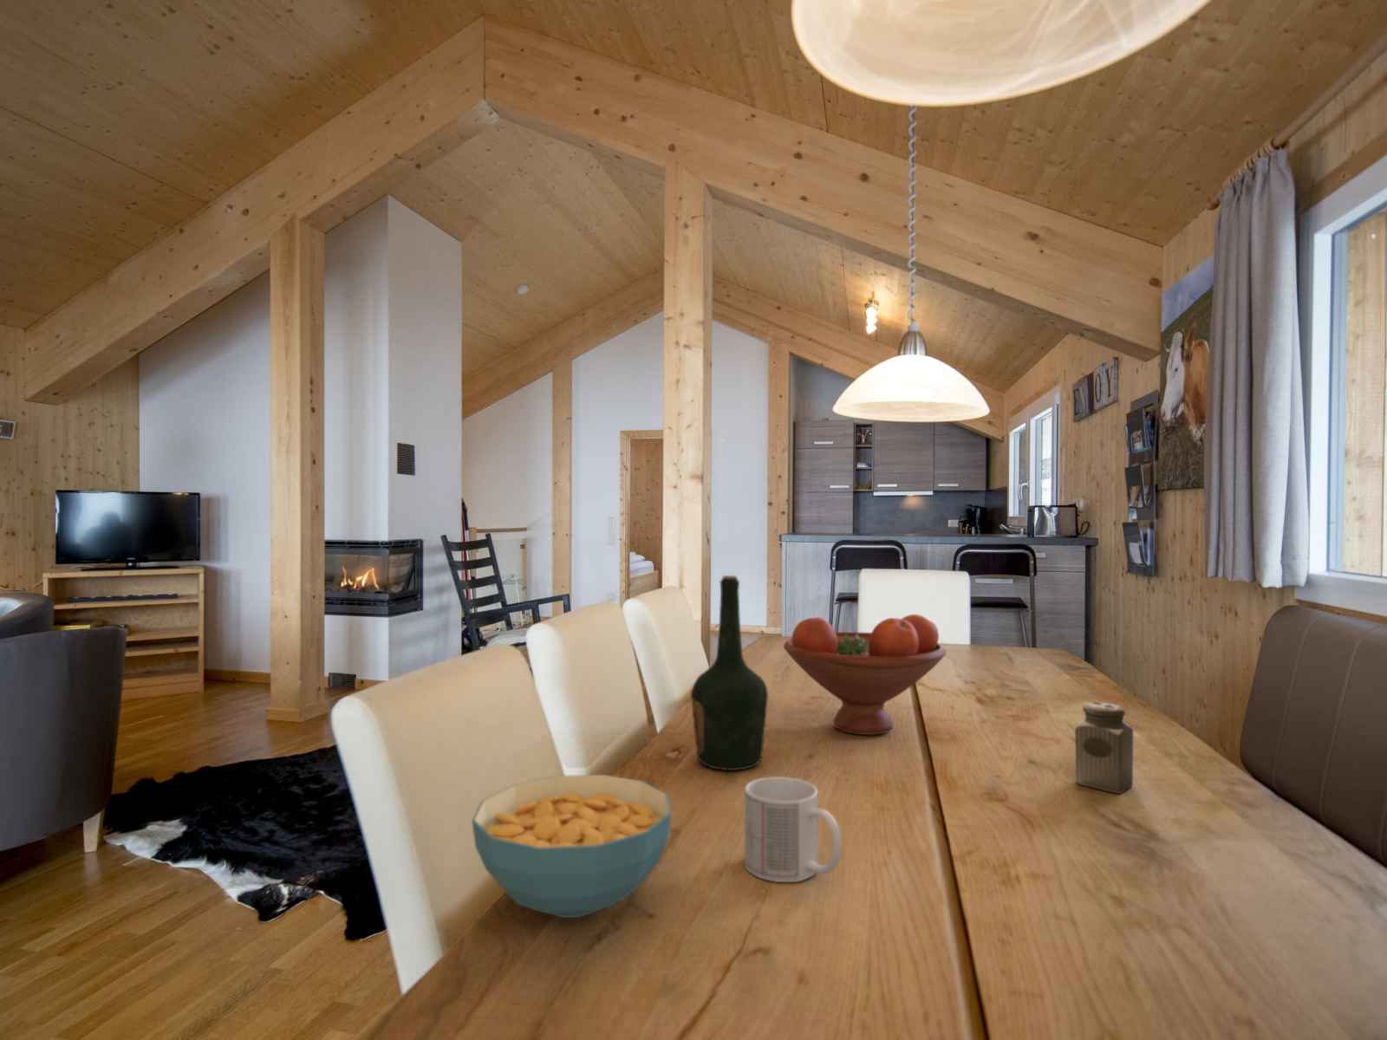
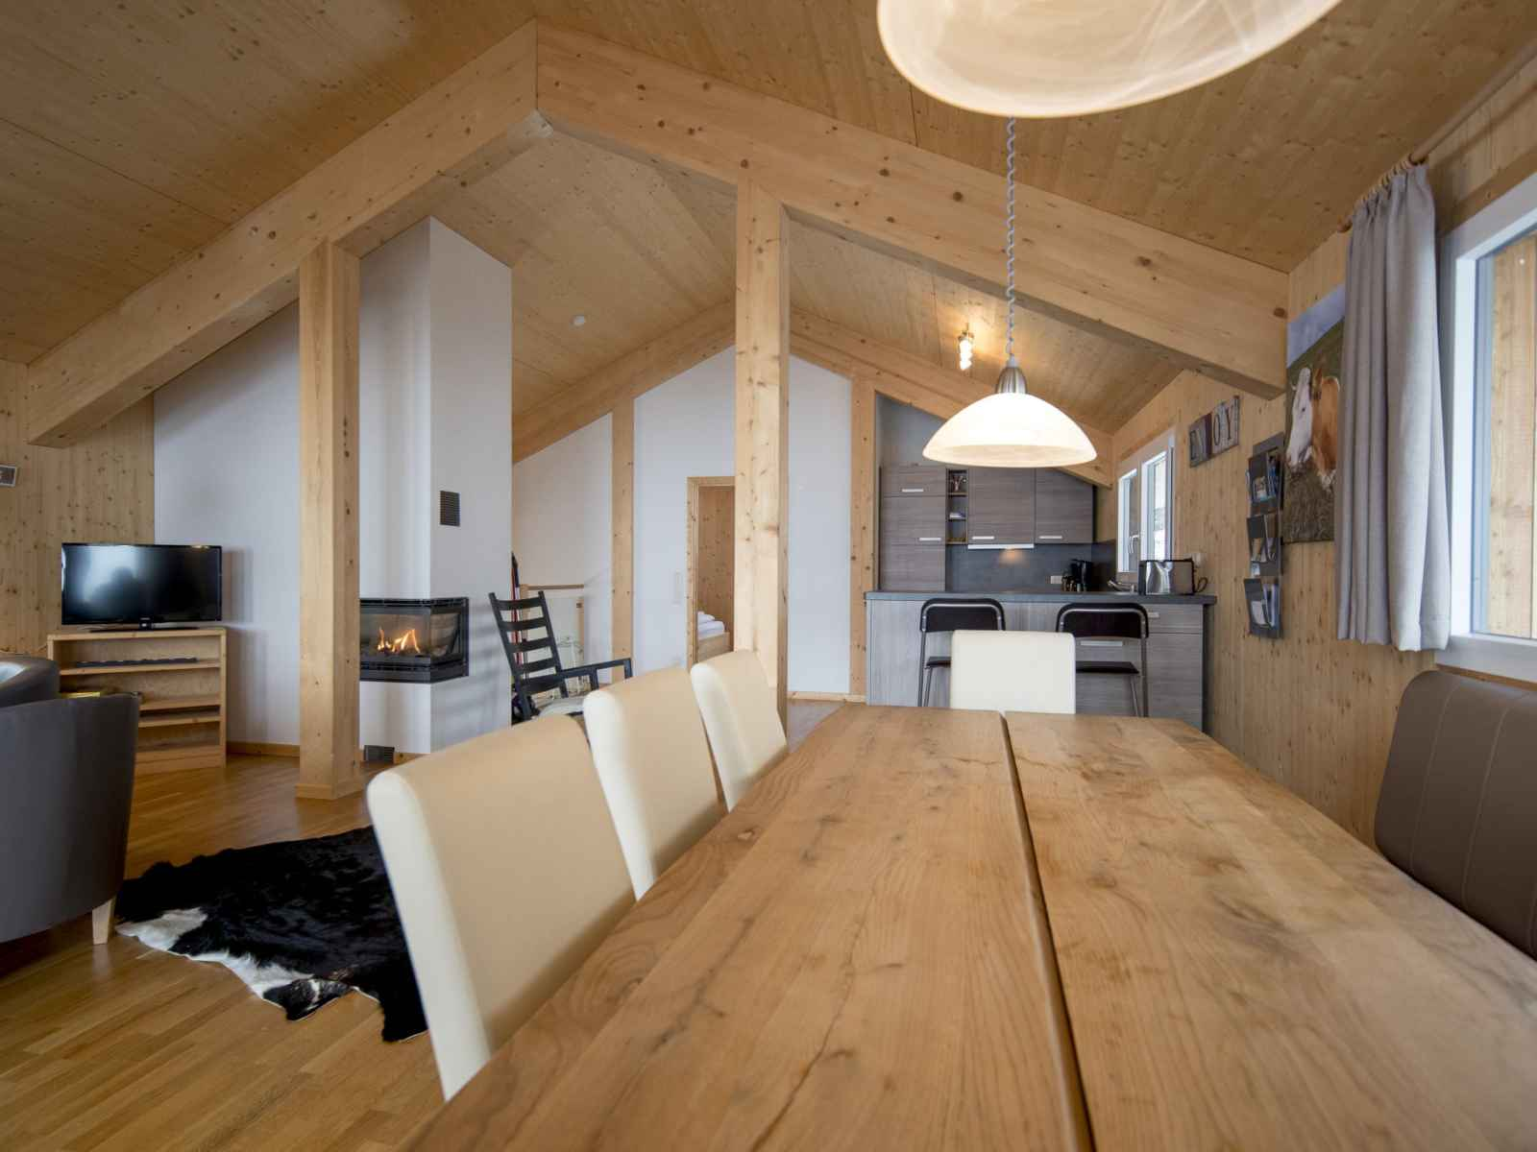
- fruit bowl [783,614,947,736]
- mug [744,776,843,883]
- salt shaker [1074,701,1134,794]
- cereal bowl [471,773,672,919]
- bottle [690,575,769,771]
